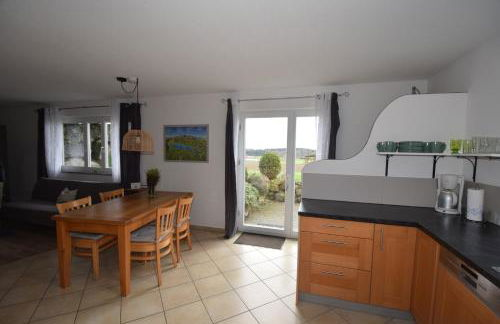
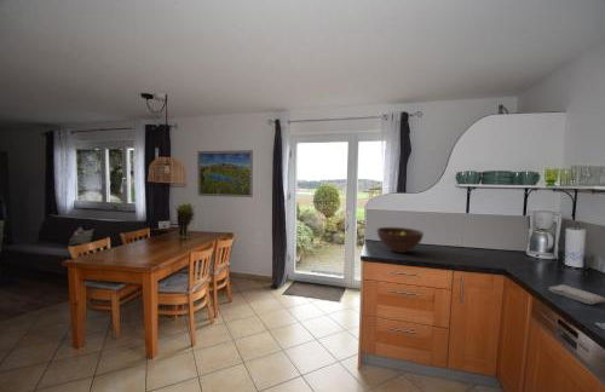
+ fruit bowl [376,226,425,254]
+ washcloth [548,283,605,305]
